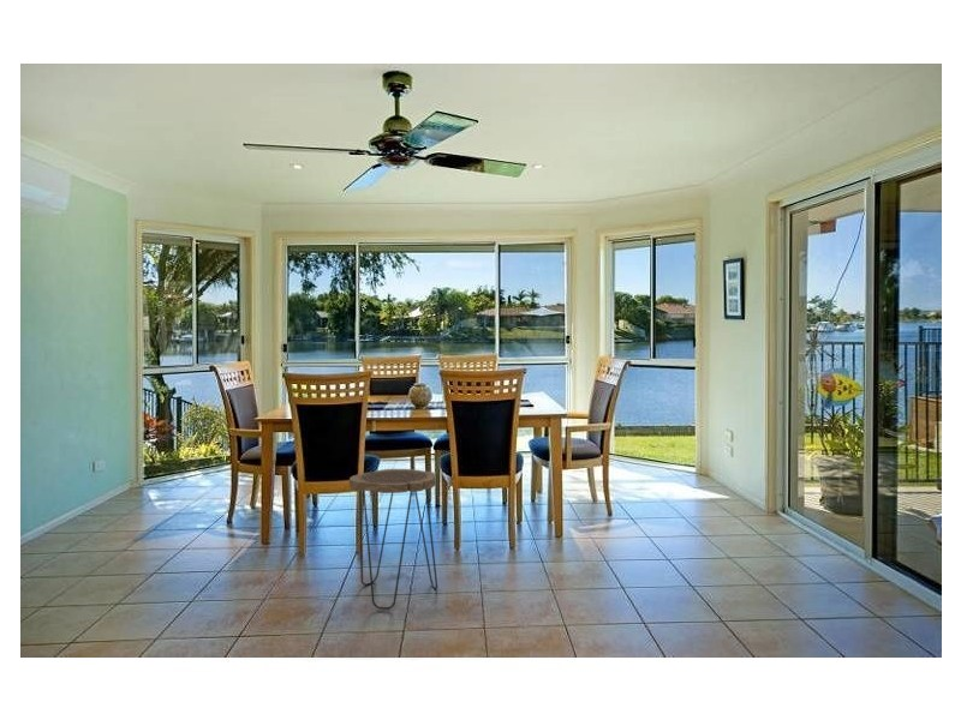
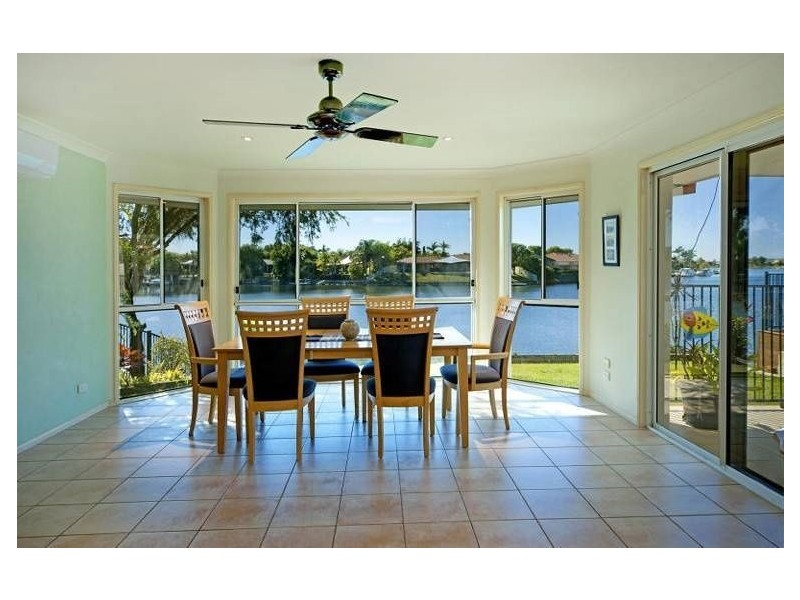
- side table [348,468,438,611]
